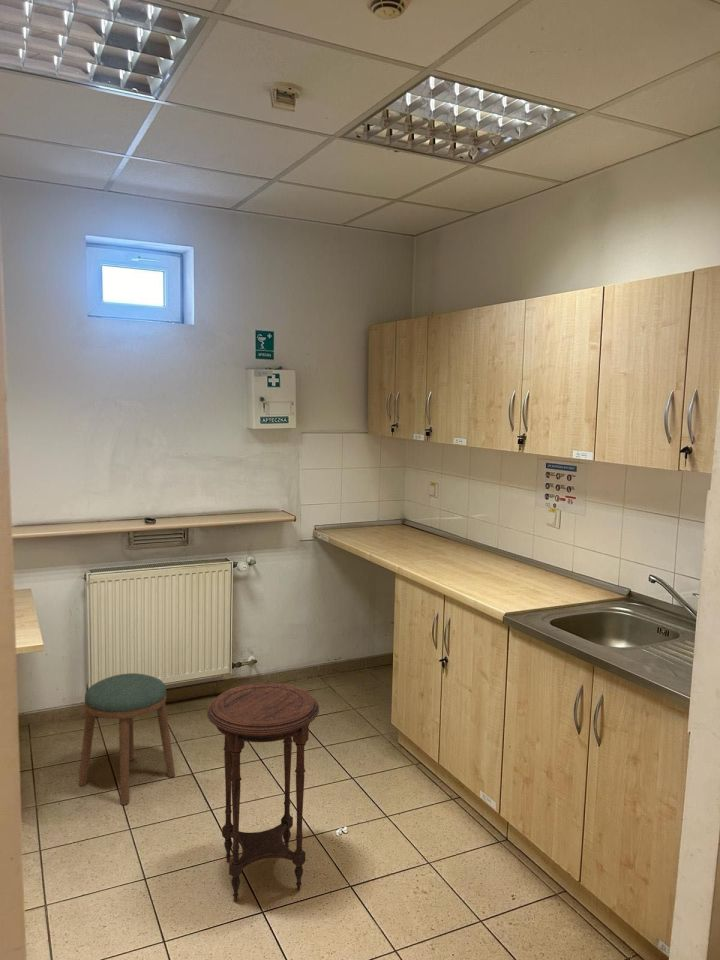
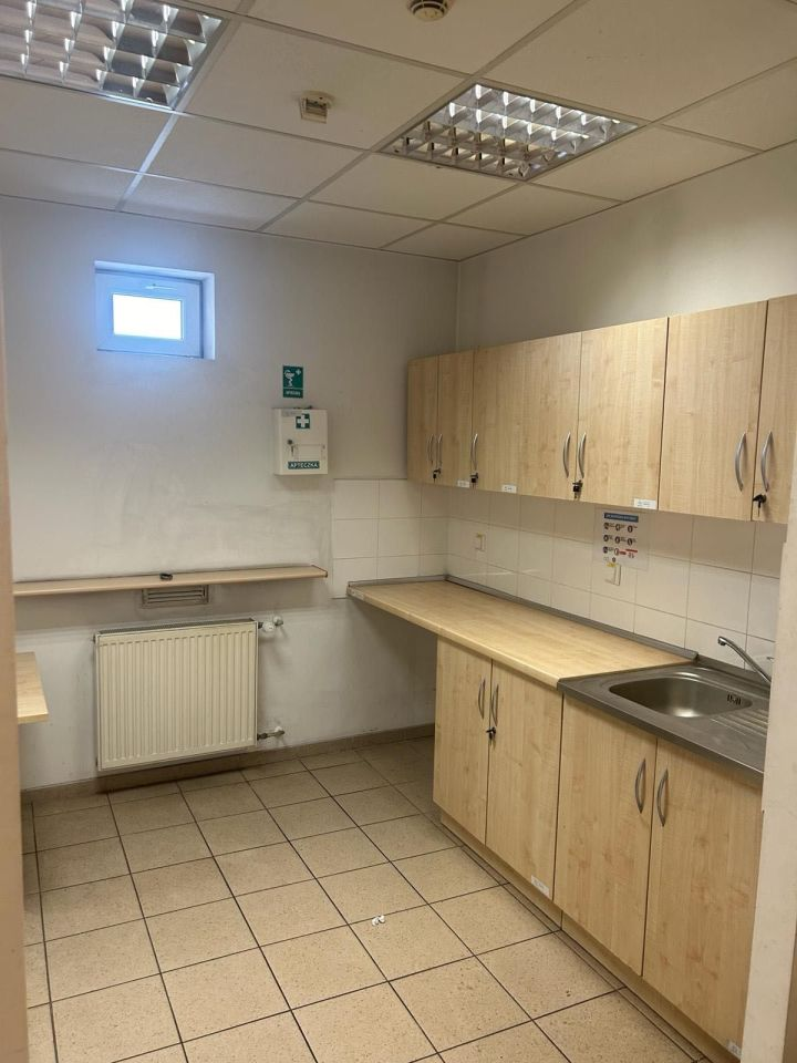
- stool [77,672,176,806]
- side table [206,682,320,902]
